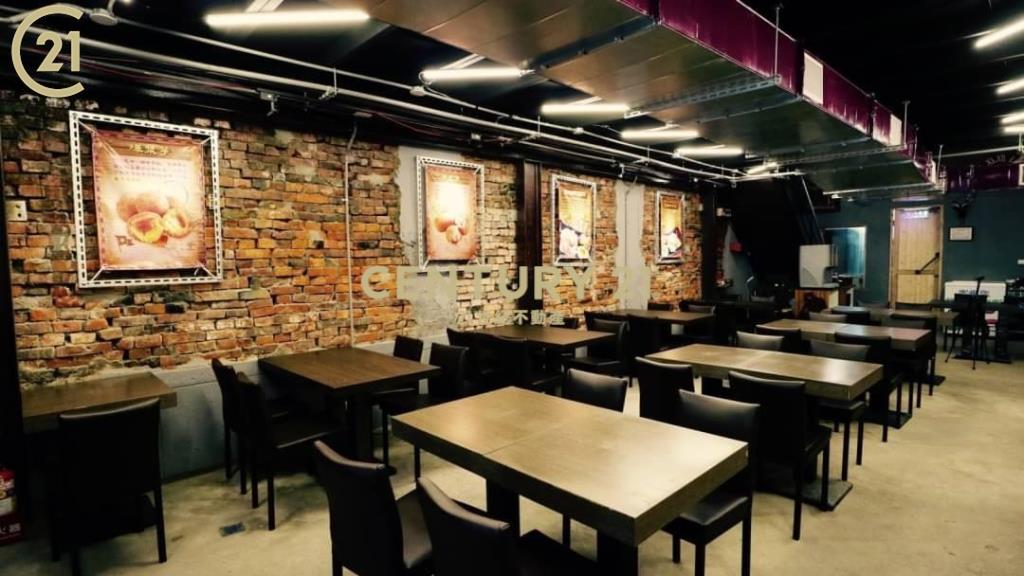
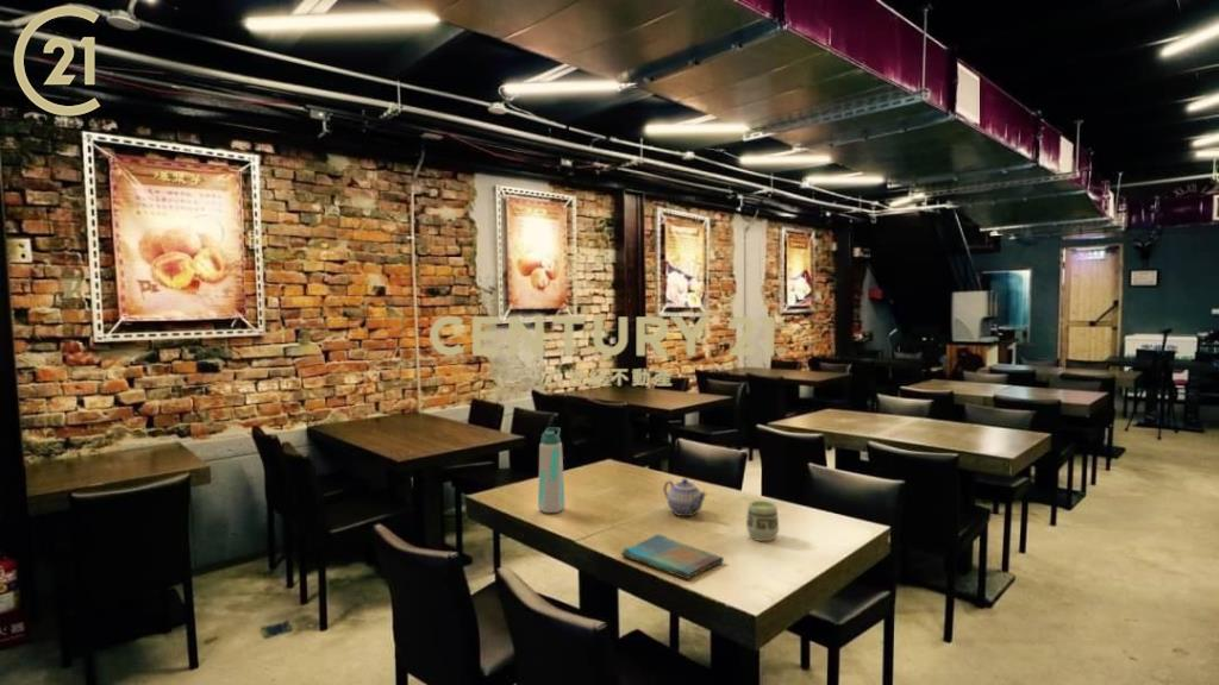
+ cup [745,499,780,542]
+ teapot [662,477,708,517]
+ dish towel [620,533,725,580]
+ water bottle [537,427,567,514]
